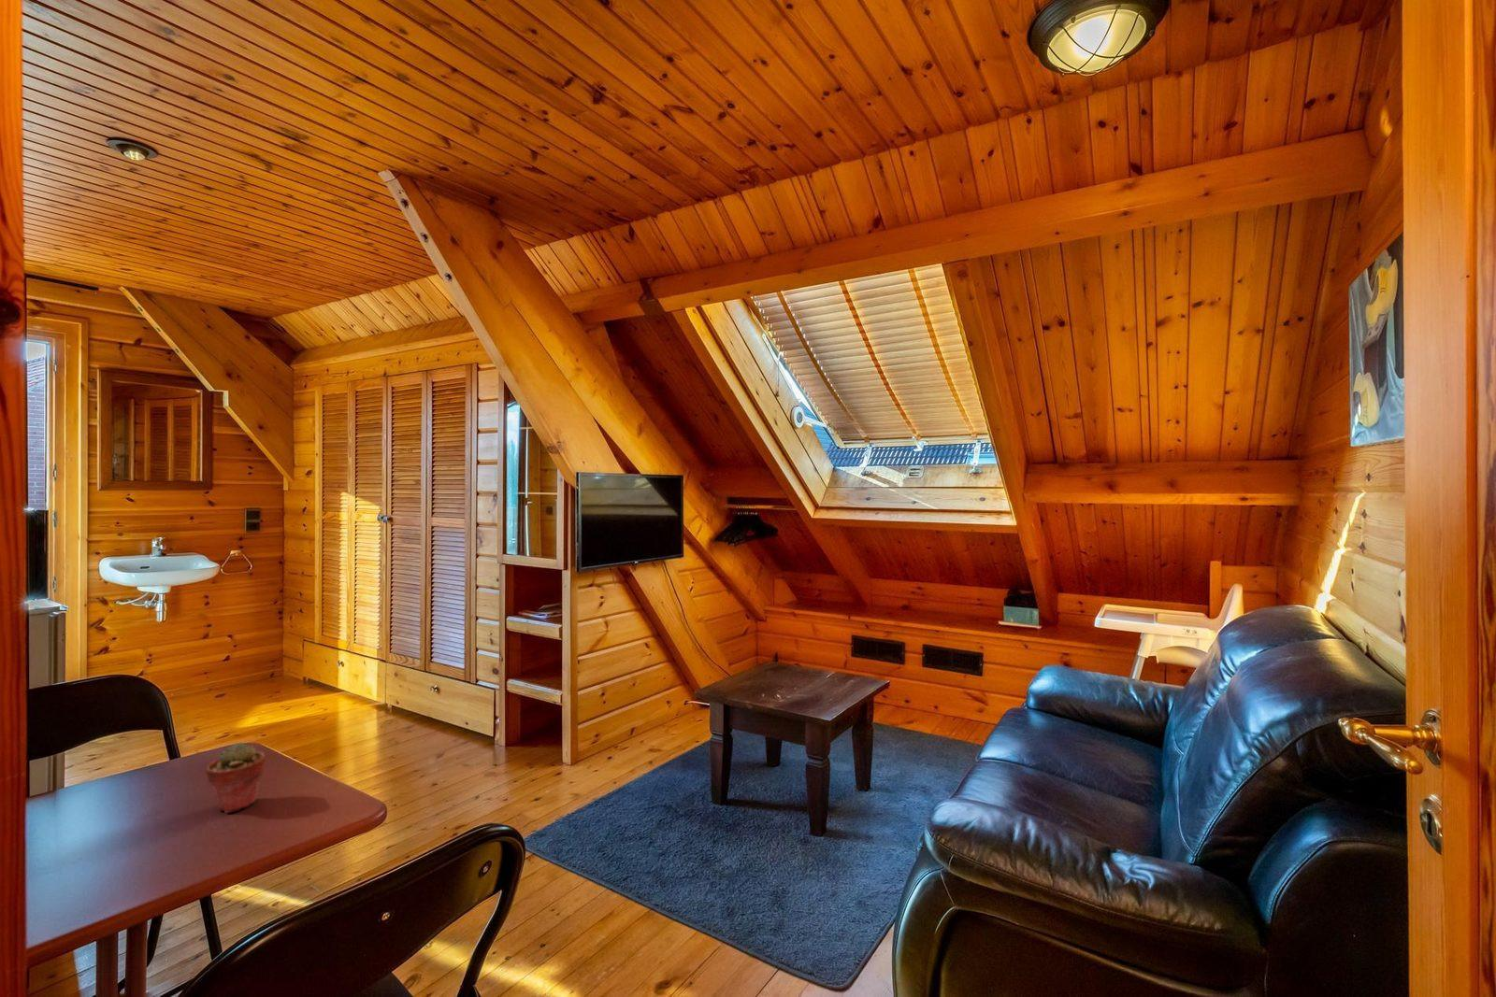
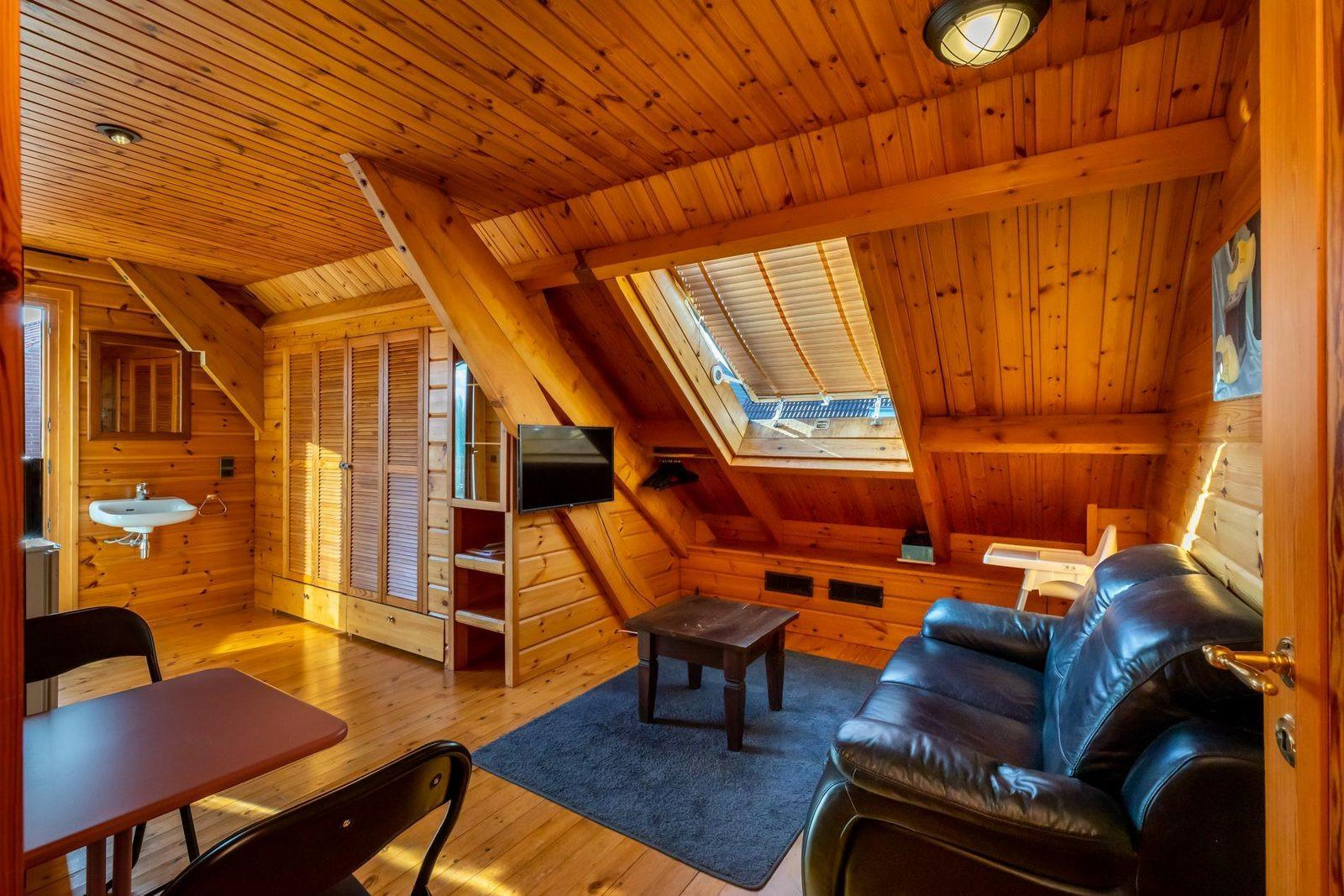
- potted succulent [205,742,266,813]
